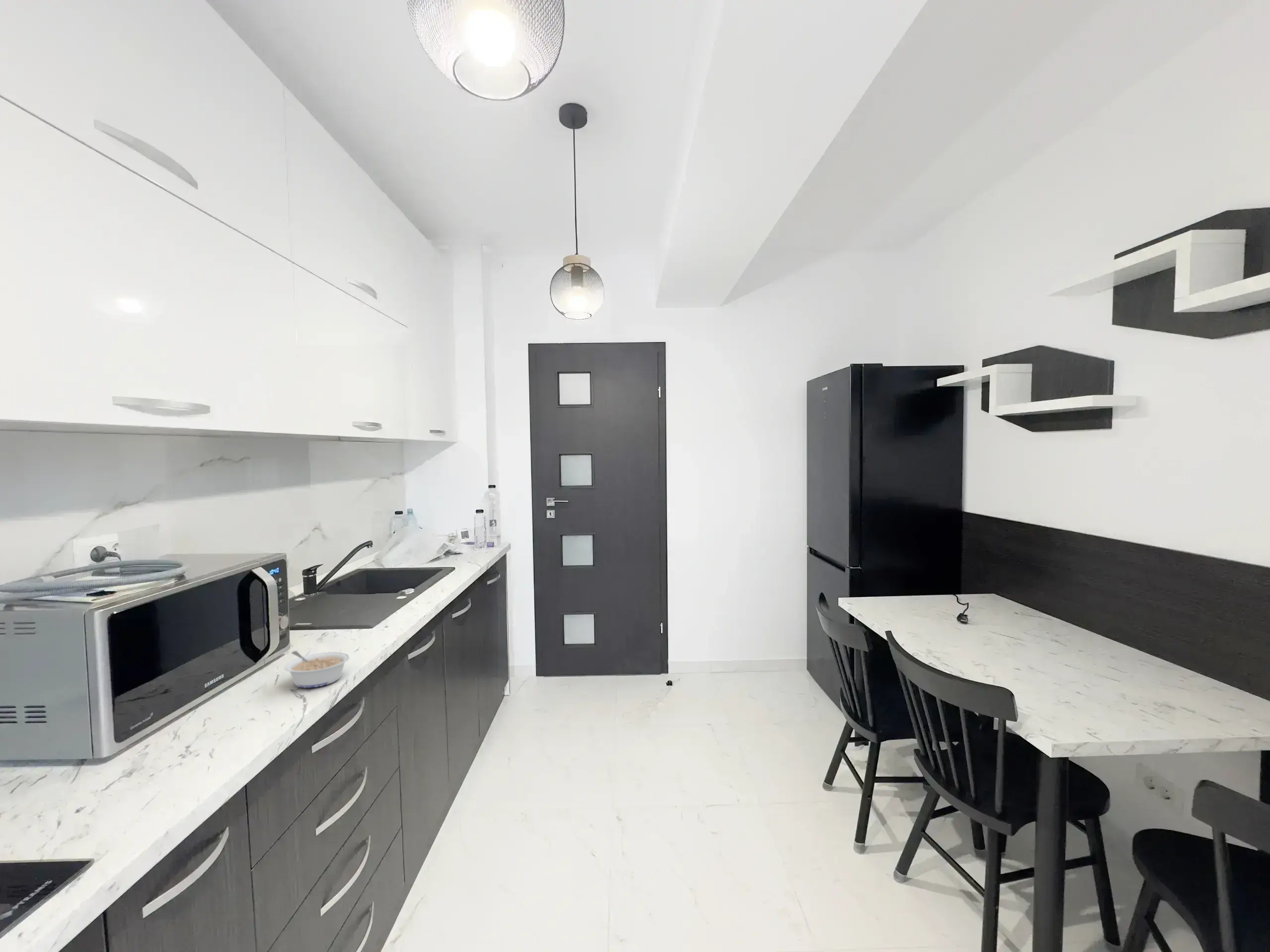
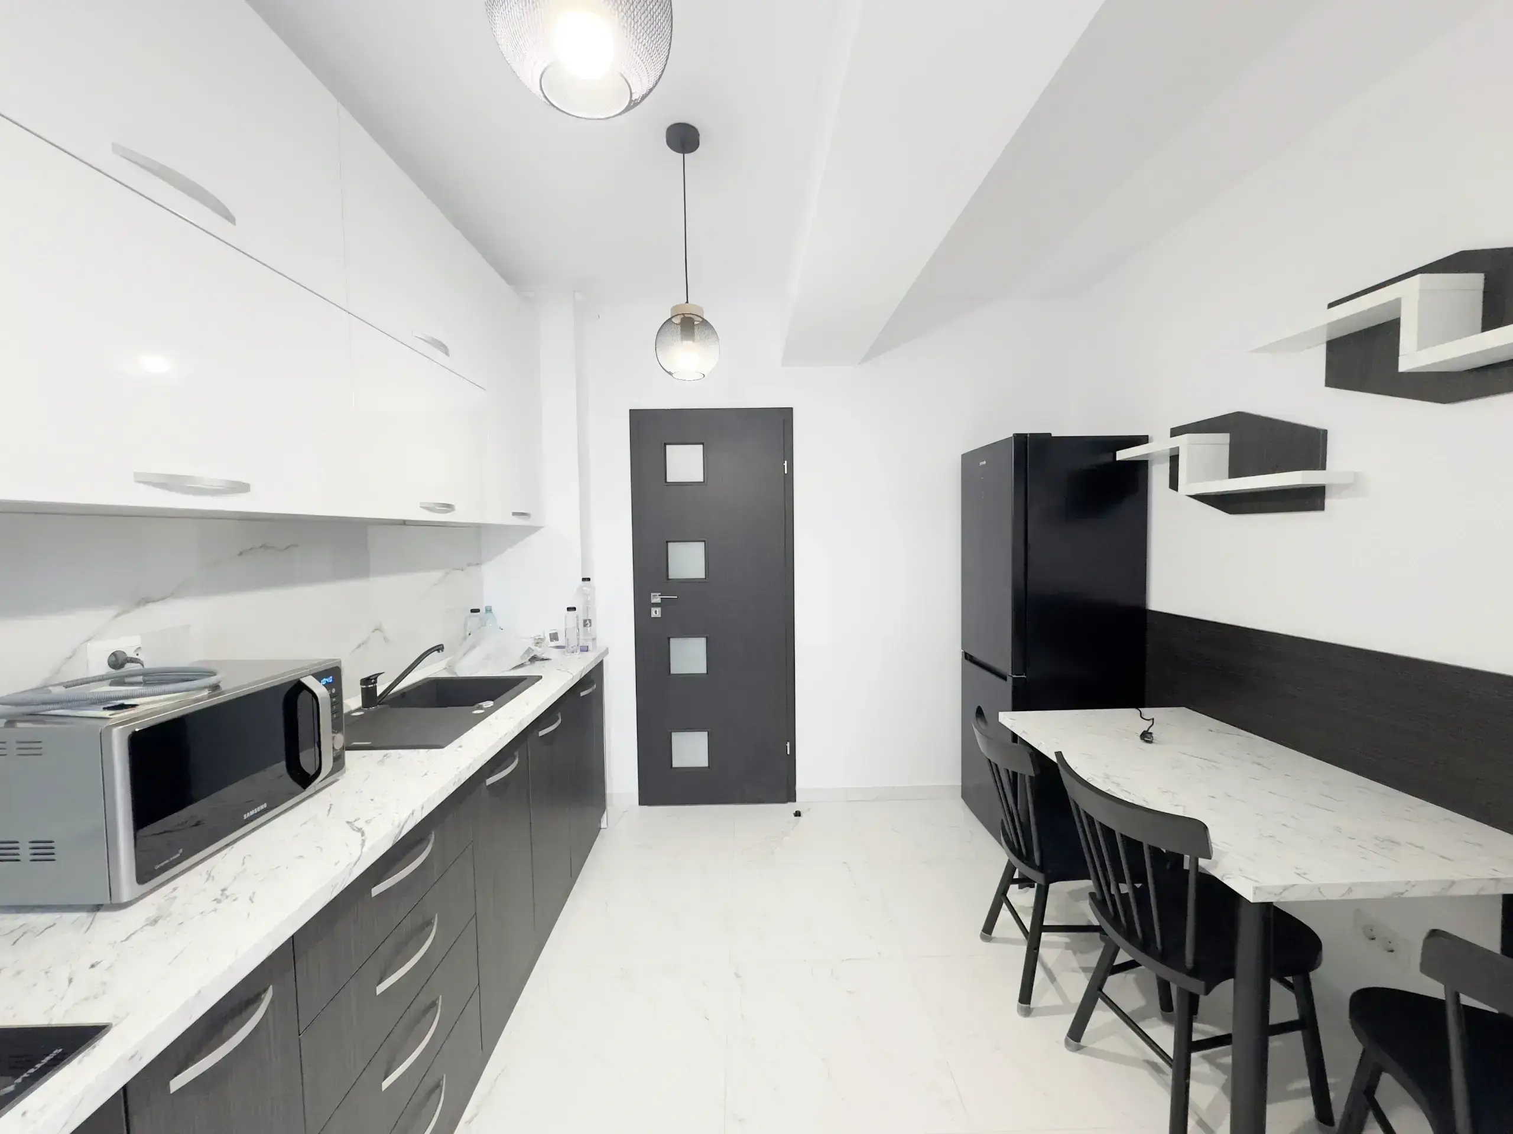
- legume [284,651,350,688]
